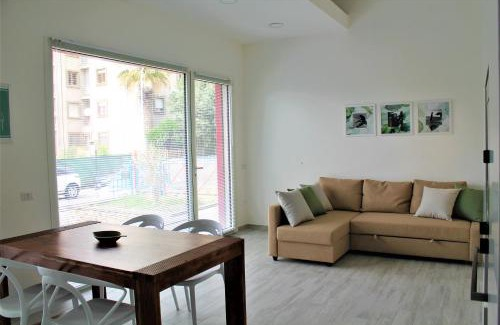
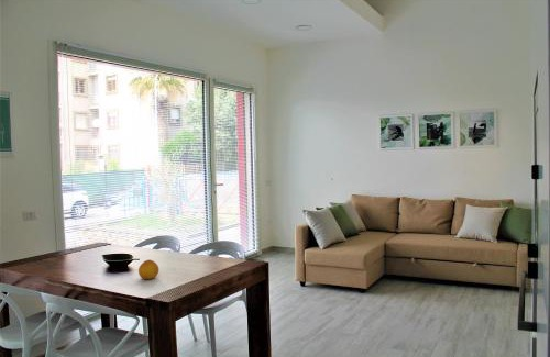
+ fruit [138,258,160,280]
